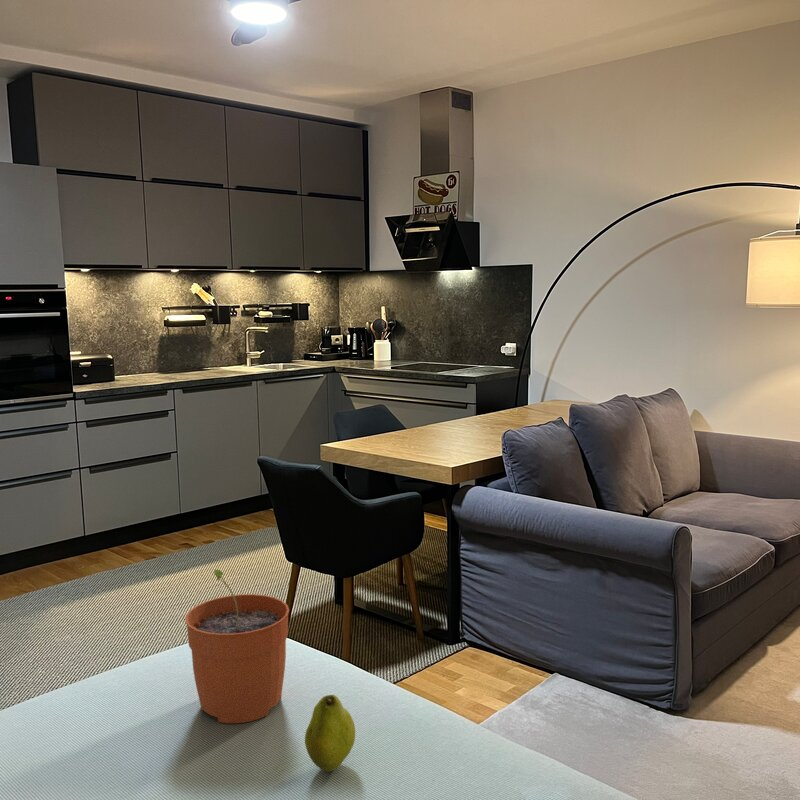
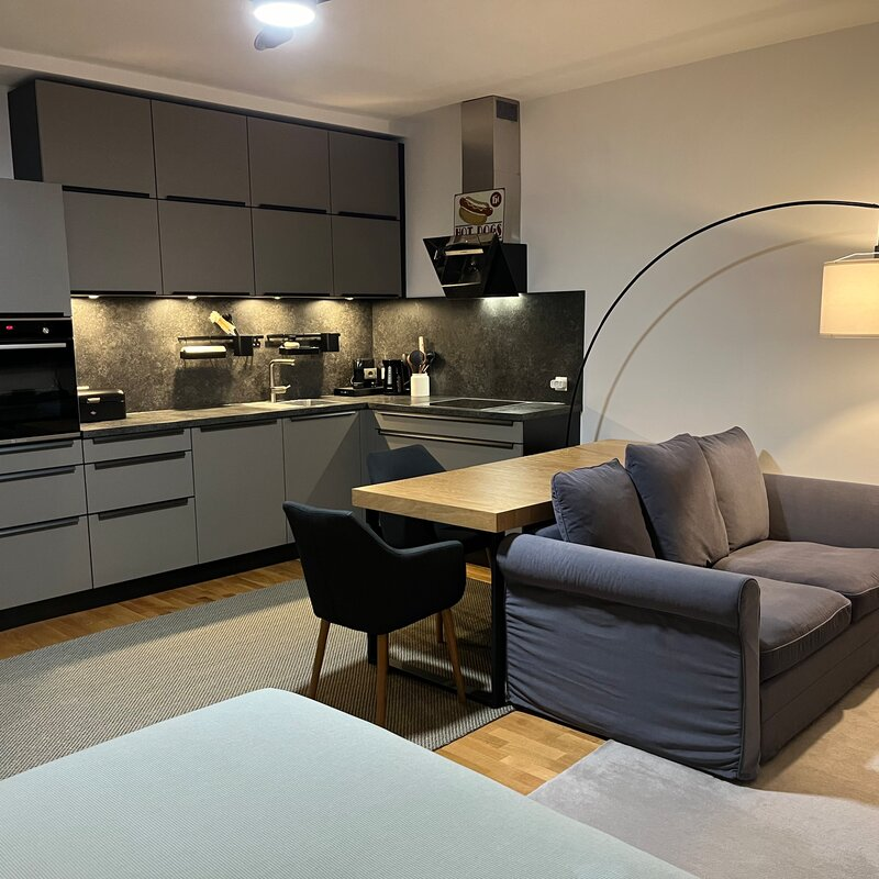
- plant pot [184,569,290,724]
- fruit [304,694,356,773]
